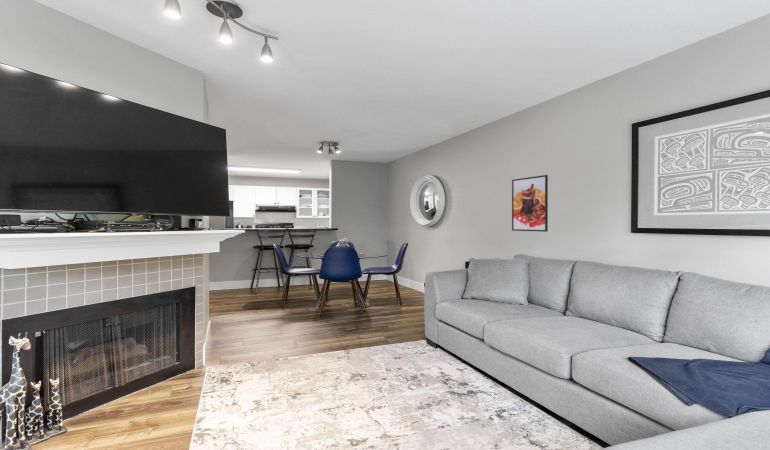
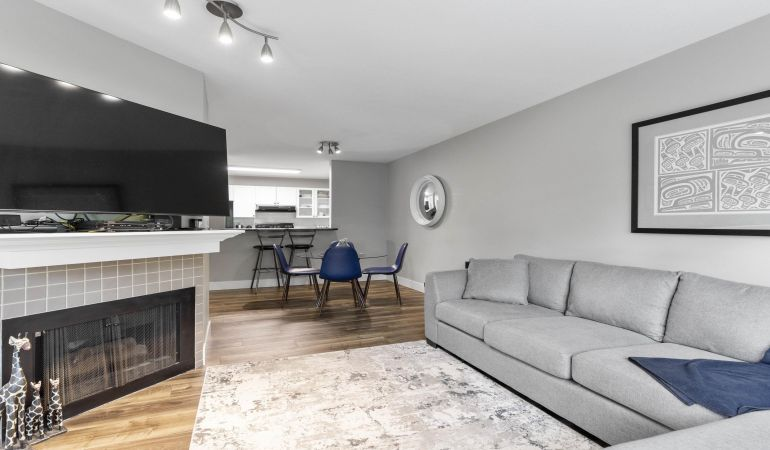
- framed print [511,174,549,233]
